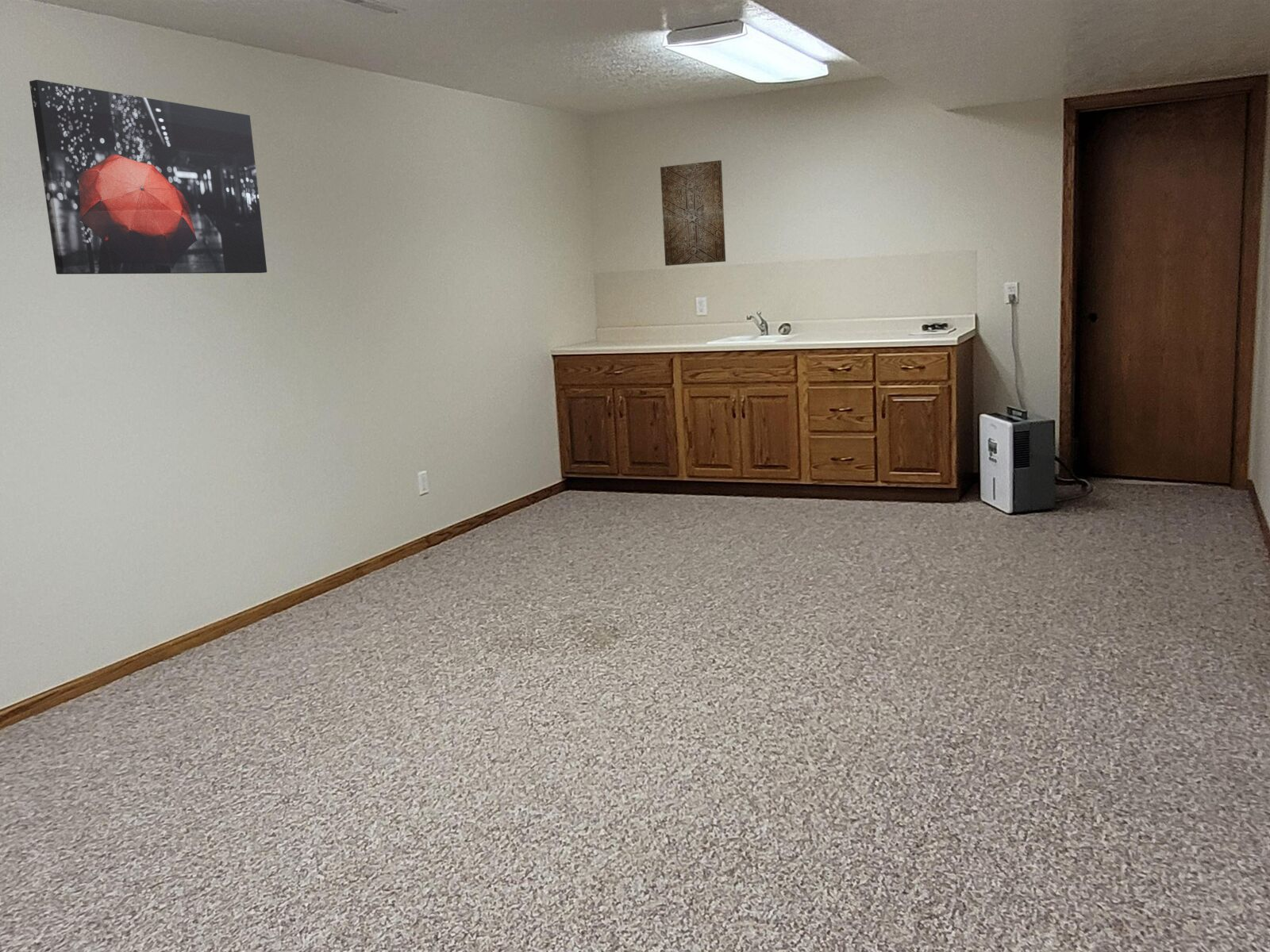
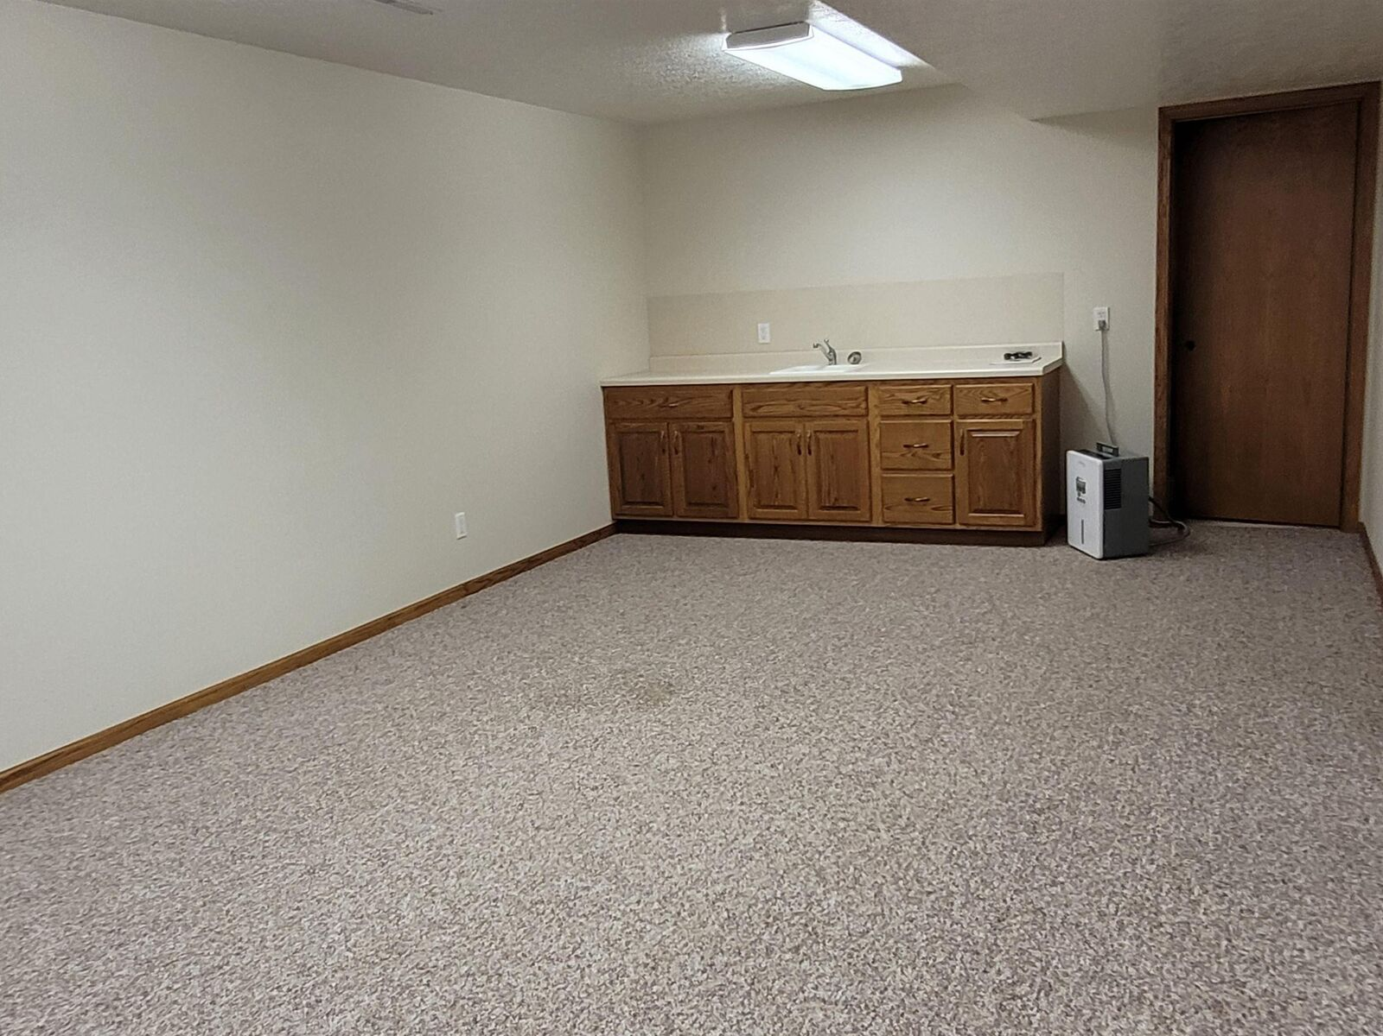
- wall art [29,79,267,275]
- wall art [660,159,726,267]
